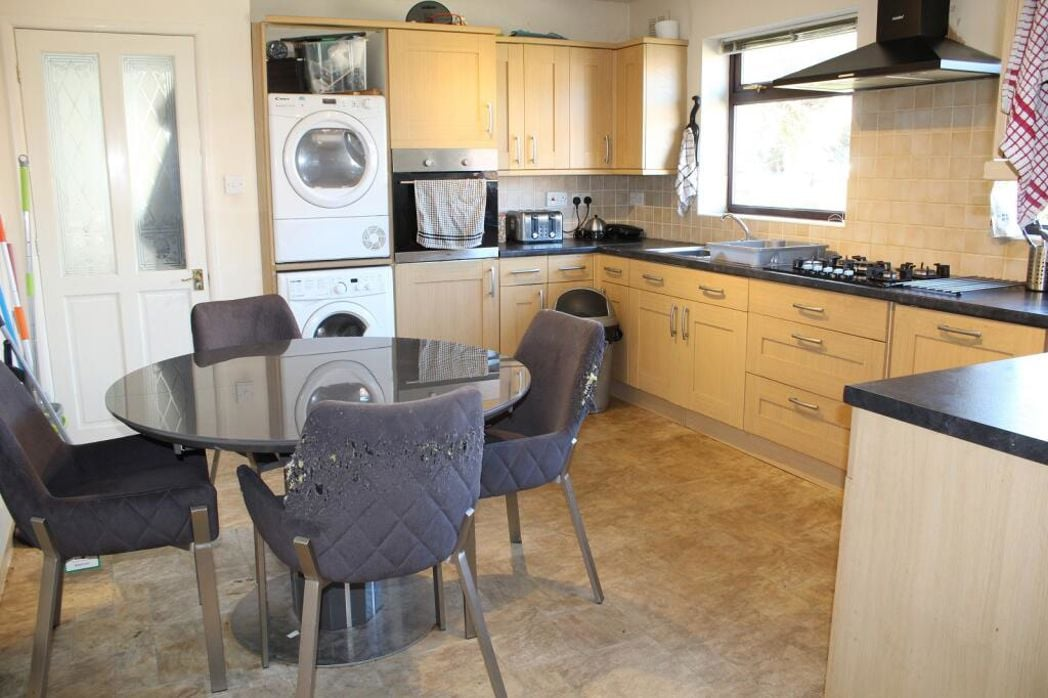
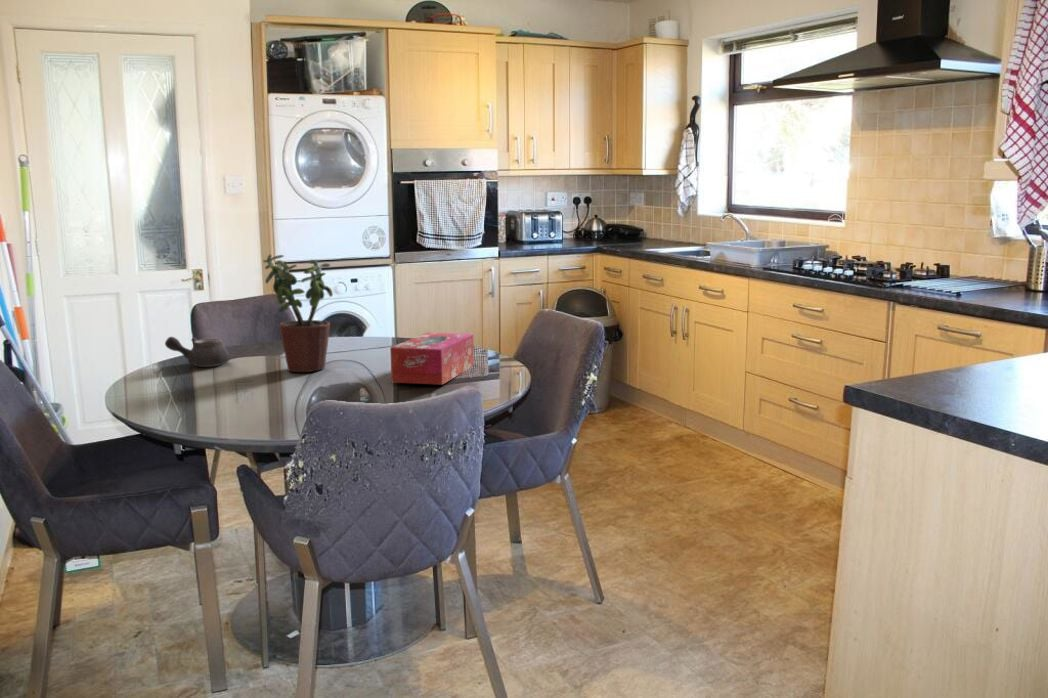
+ tissue box [389,331,475,386]
+ potted plant [262,253,334,373]
+ teapot [164,336,231,368]
